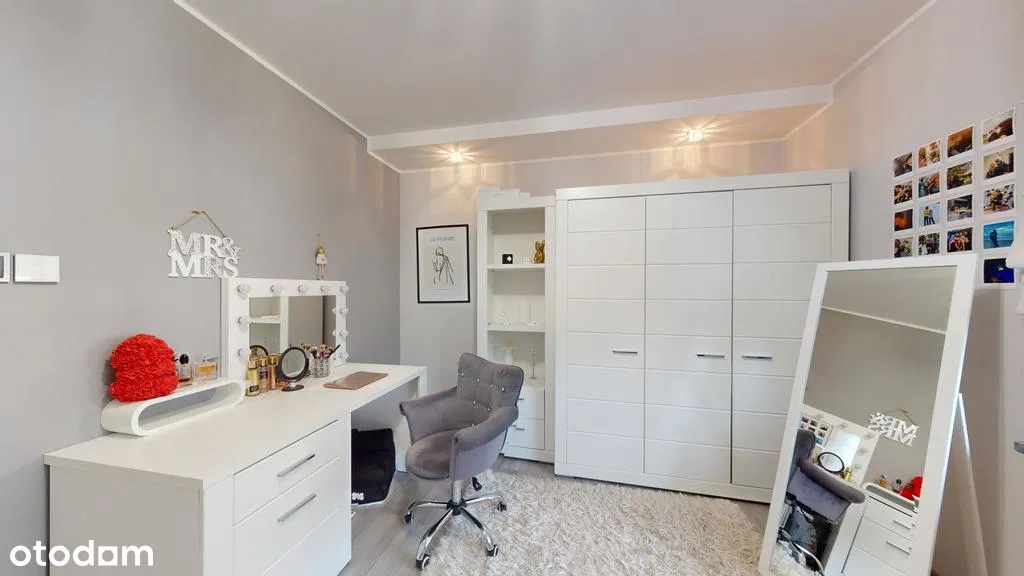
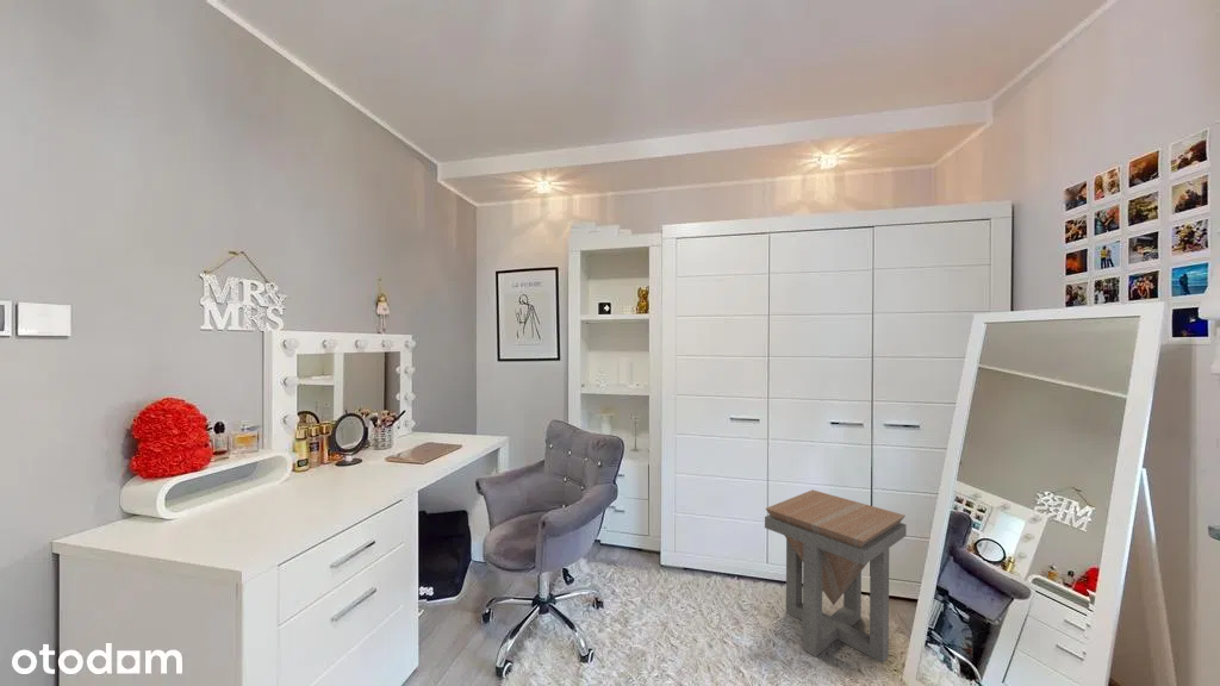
+ side table [764,488,908,665]
